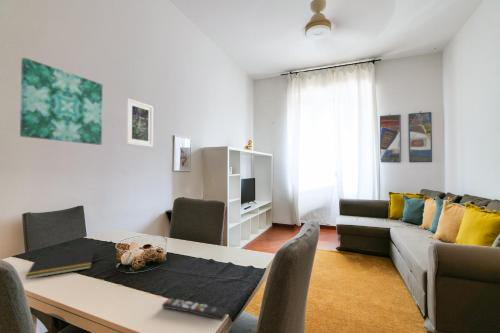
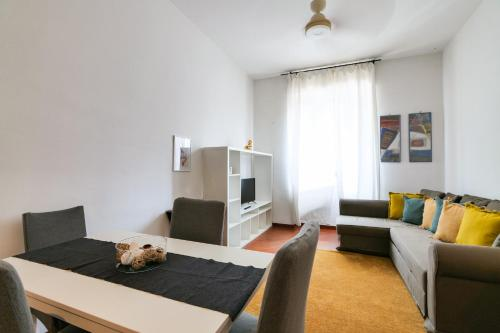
- wall art [19,57,103,146]
- notepad [24,248,95,280]
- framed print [125,97,154,148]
- remote control [161,297,229,322]
